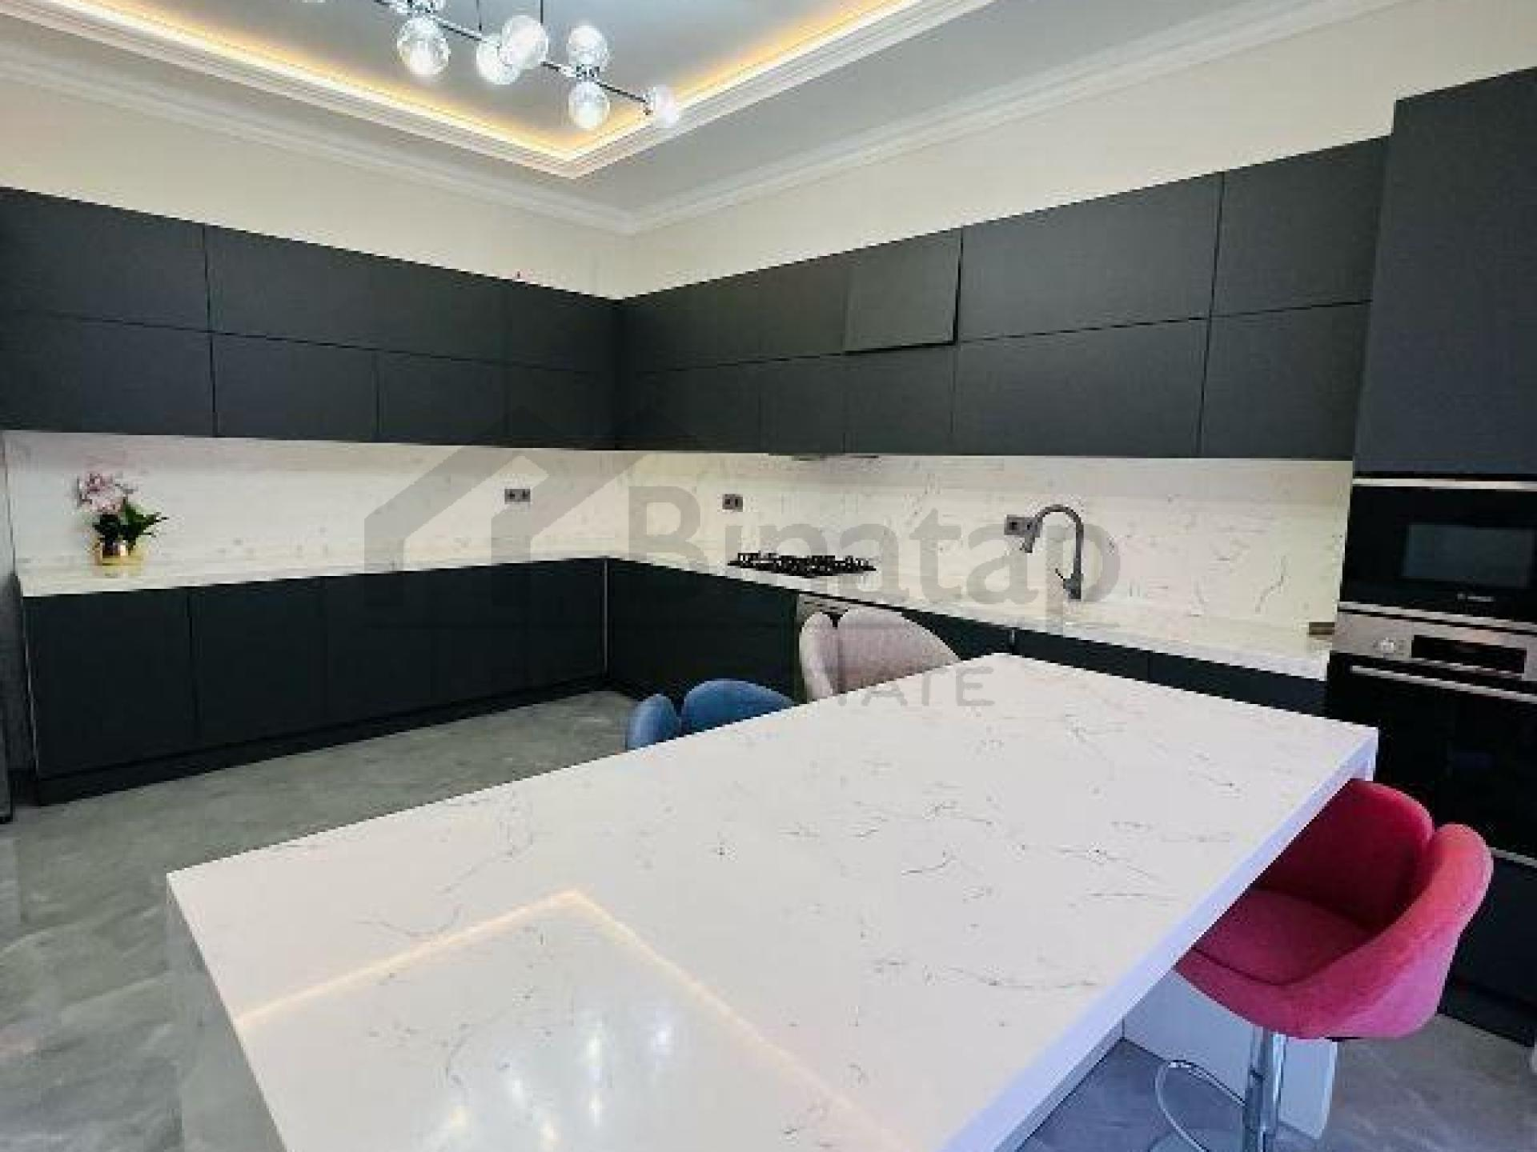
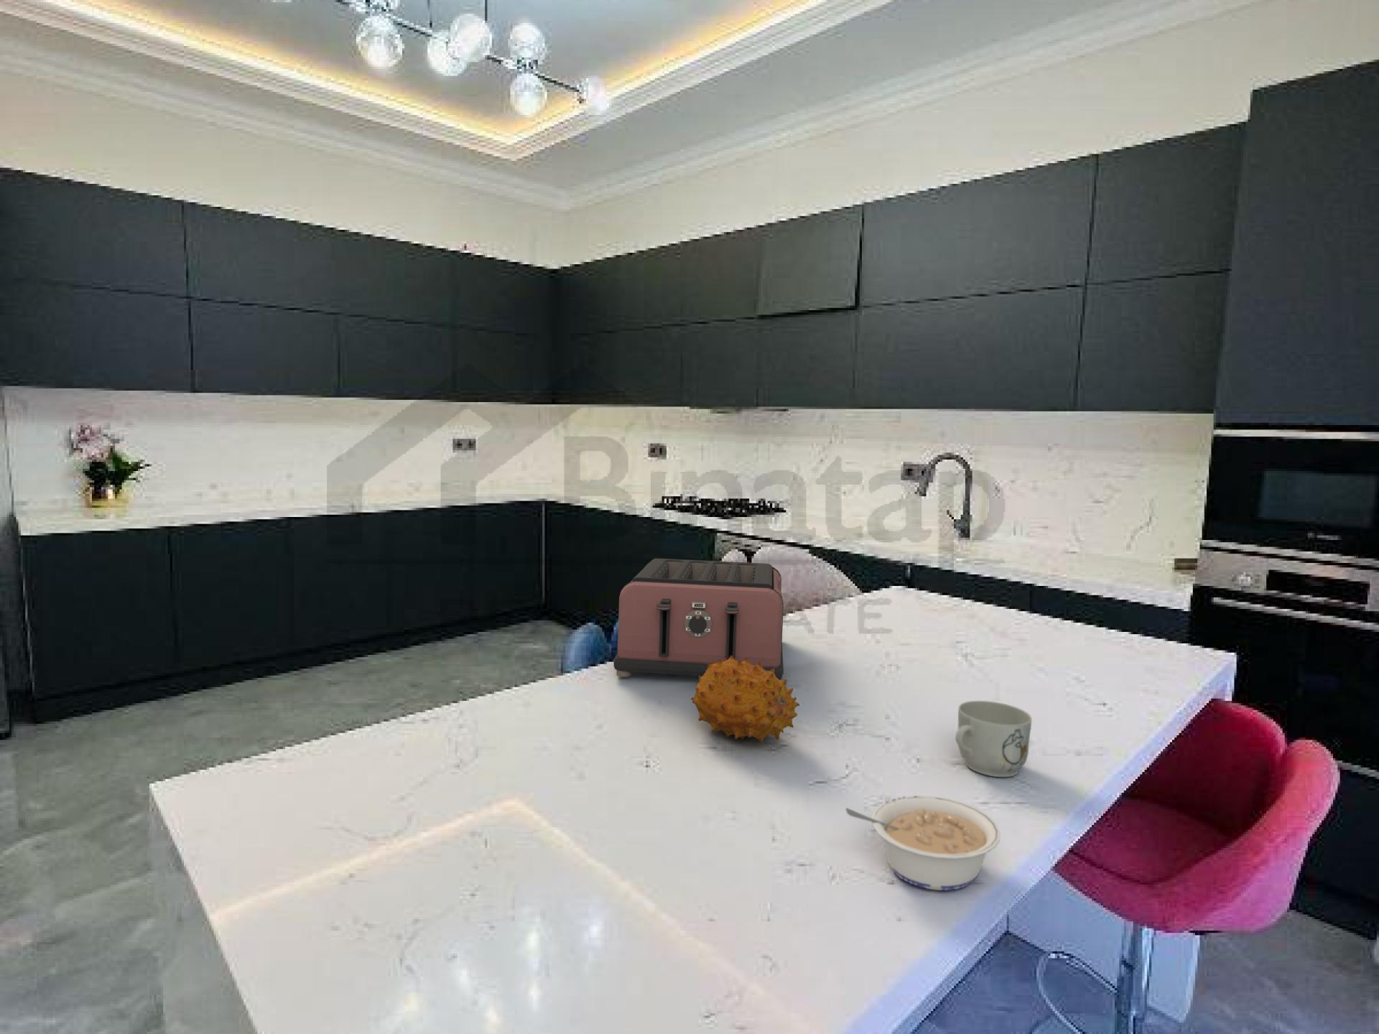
+ mug [954,701,1033,778]
+ legume [846,795,1001,891]
+ toaster [613,558,784,680]
+ fruit [691,656,800,743]
